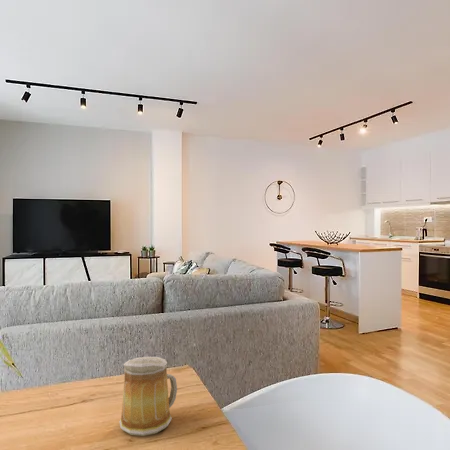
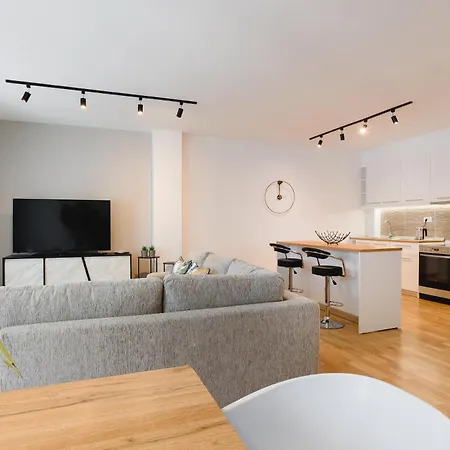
- mug [118,356,178,437]
